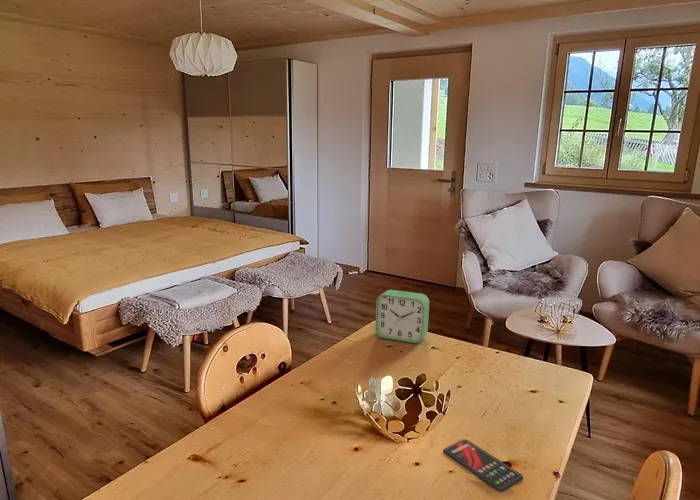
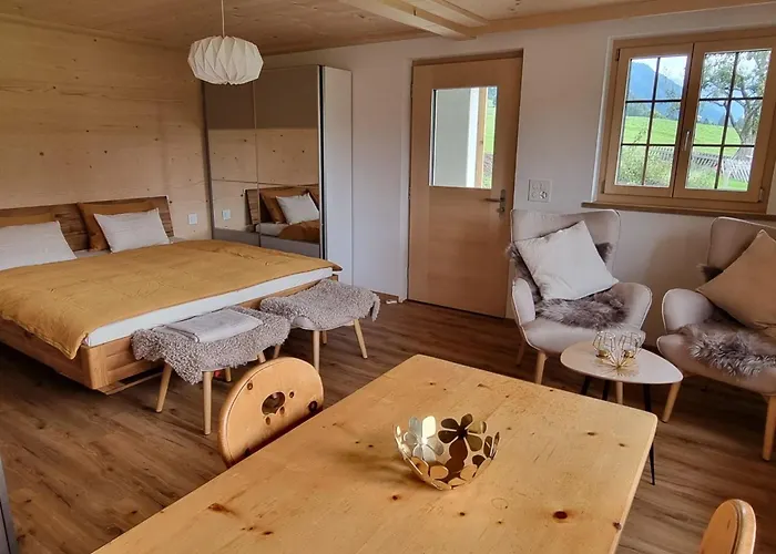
- alarm clock [374,289,430,344]
- smartphone [443,438,524,493]
